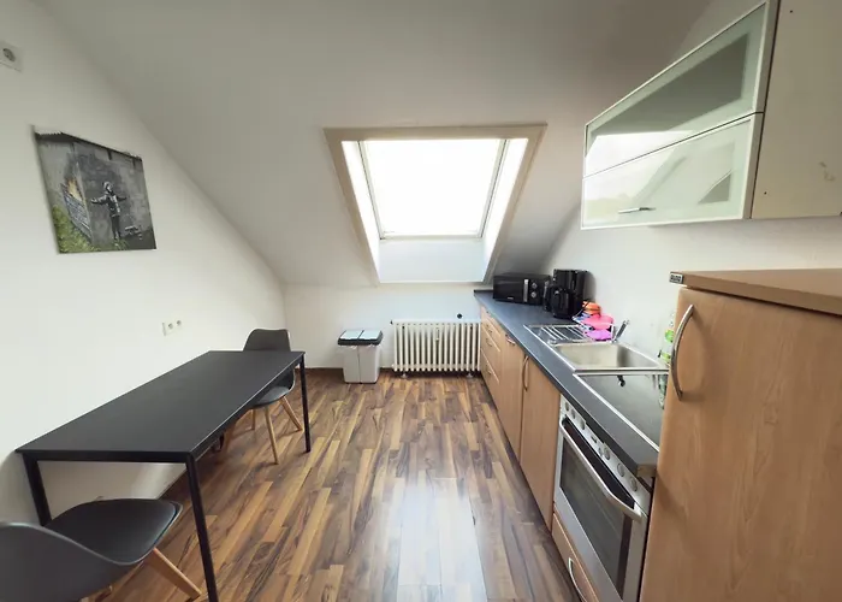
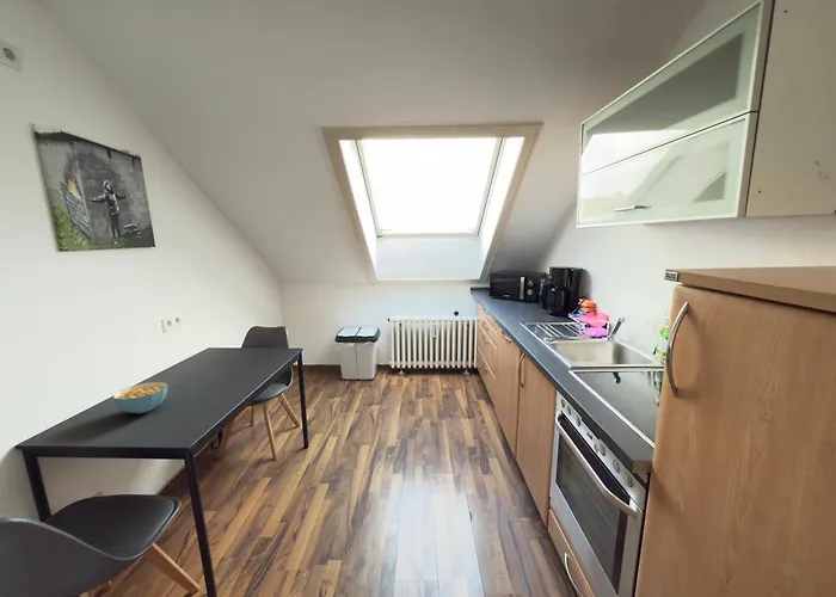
+ cereal bowl [112,381,168,414]
